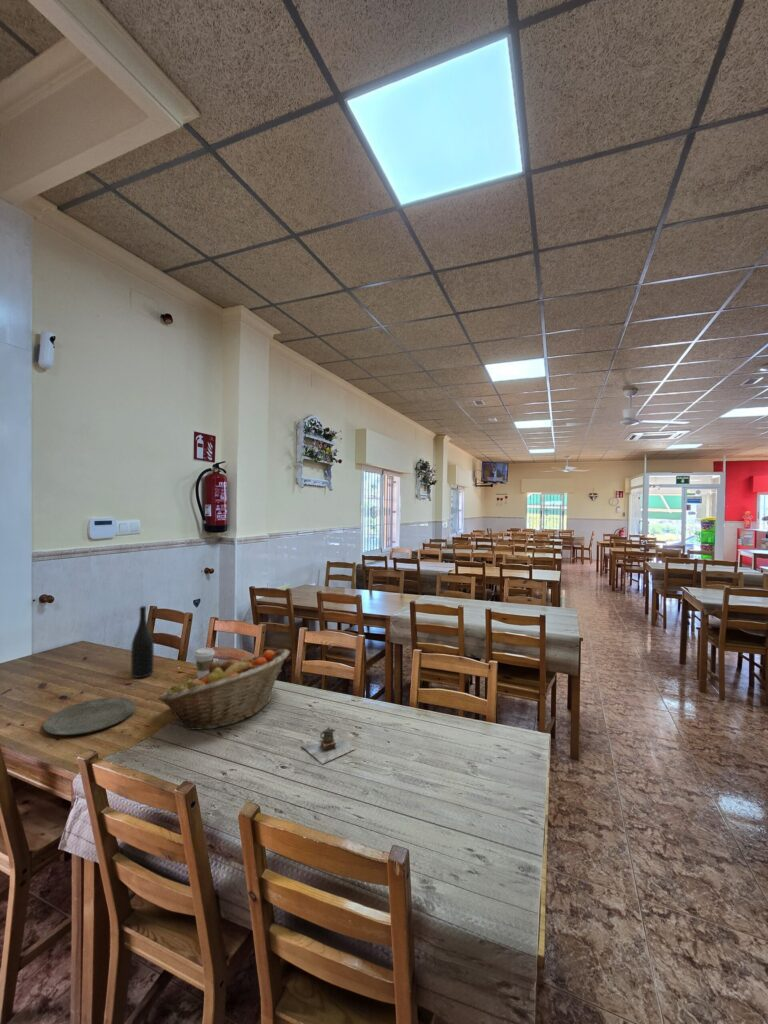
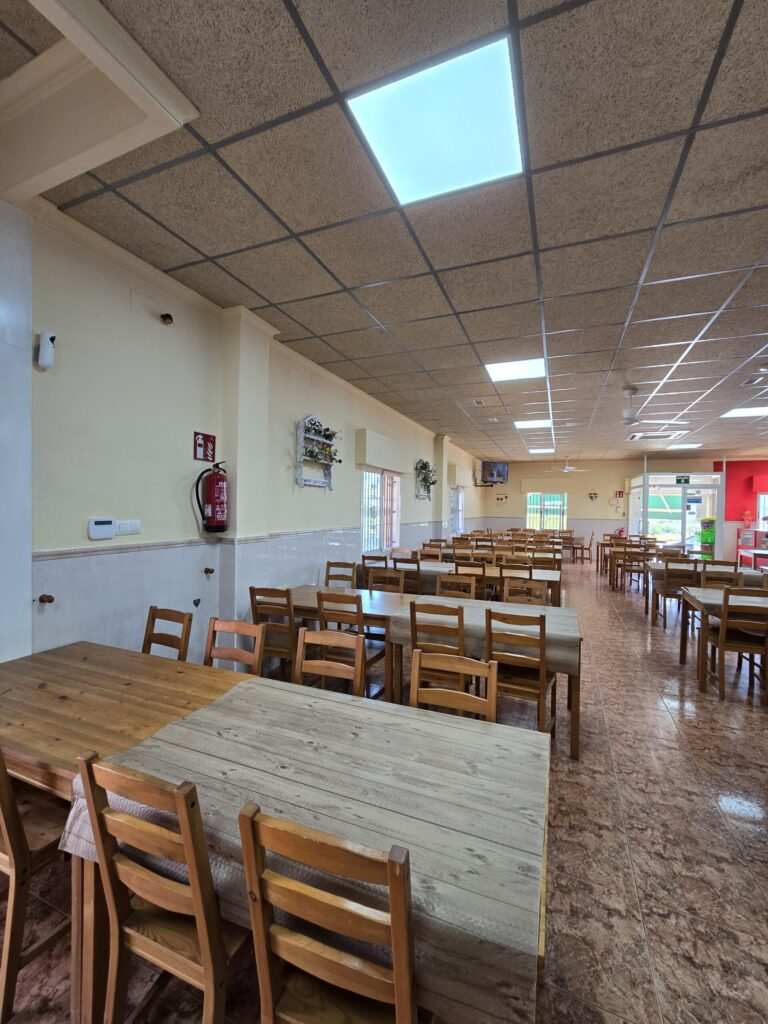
- teapot [300,726,357,765]
- fruit basket [157,648,290,731]
- wine bottle [130,605,155,679]
- plate [42,697,136,736]
- coffee cup [193,647,216,678]
